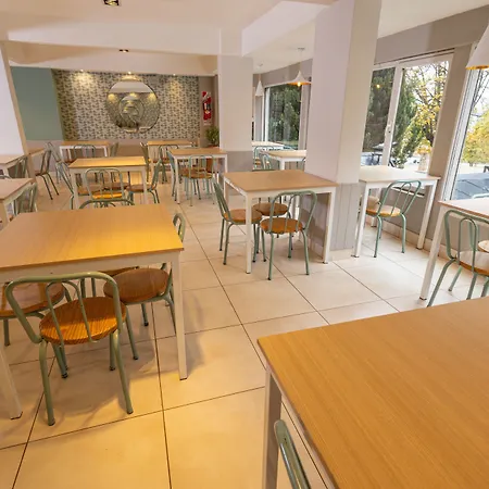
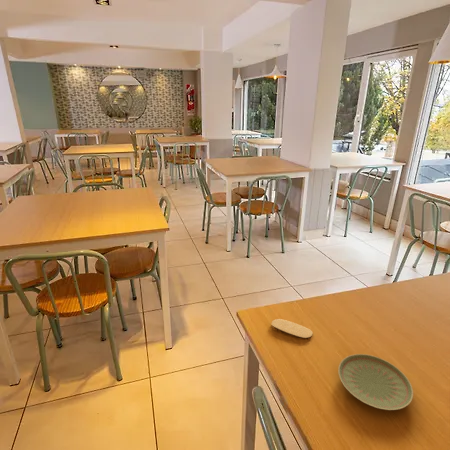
+ plate [337,353,414,411]
+ coaster [271,318,313,339]
